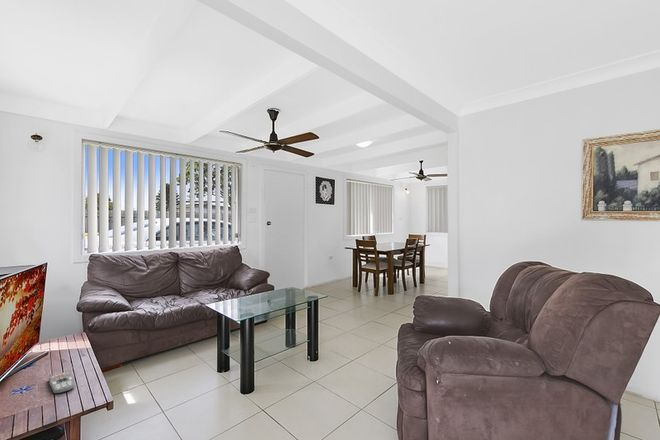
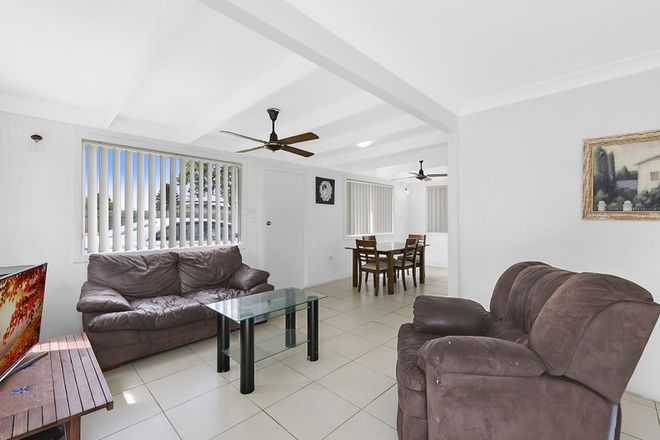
- remote control [48,370,76,395]
